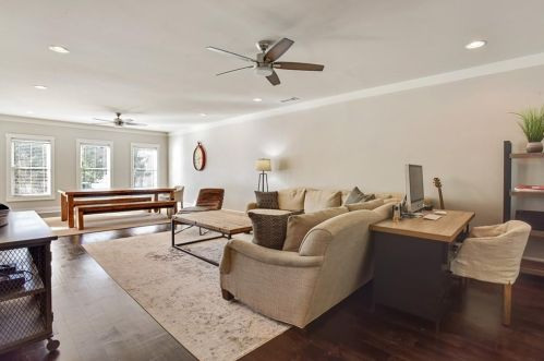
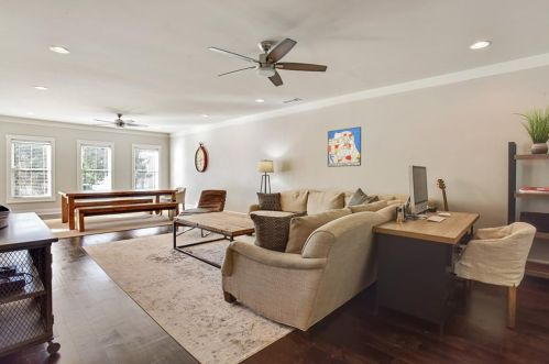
+ wall art [327,125,362,168]
